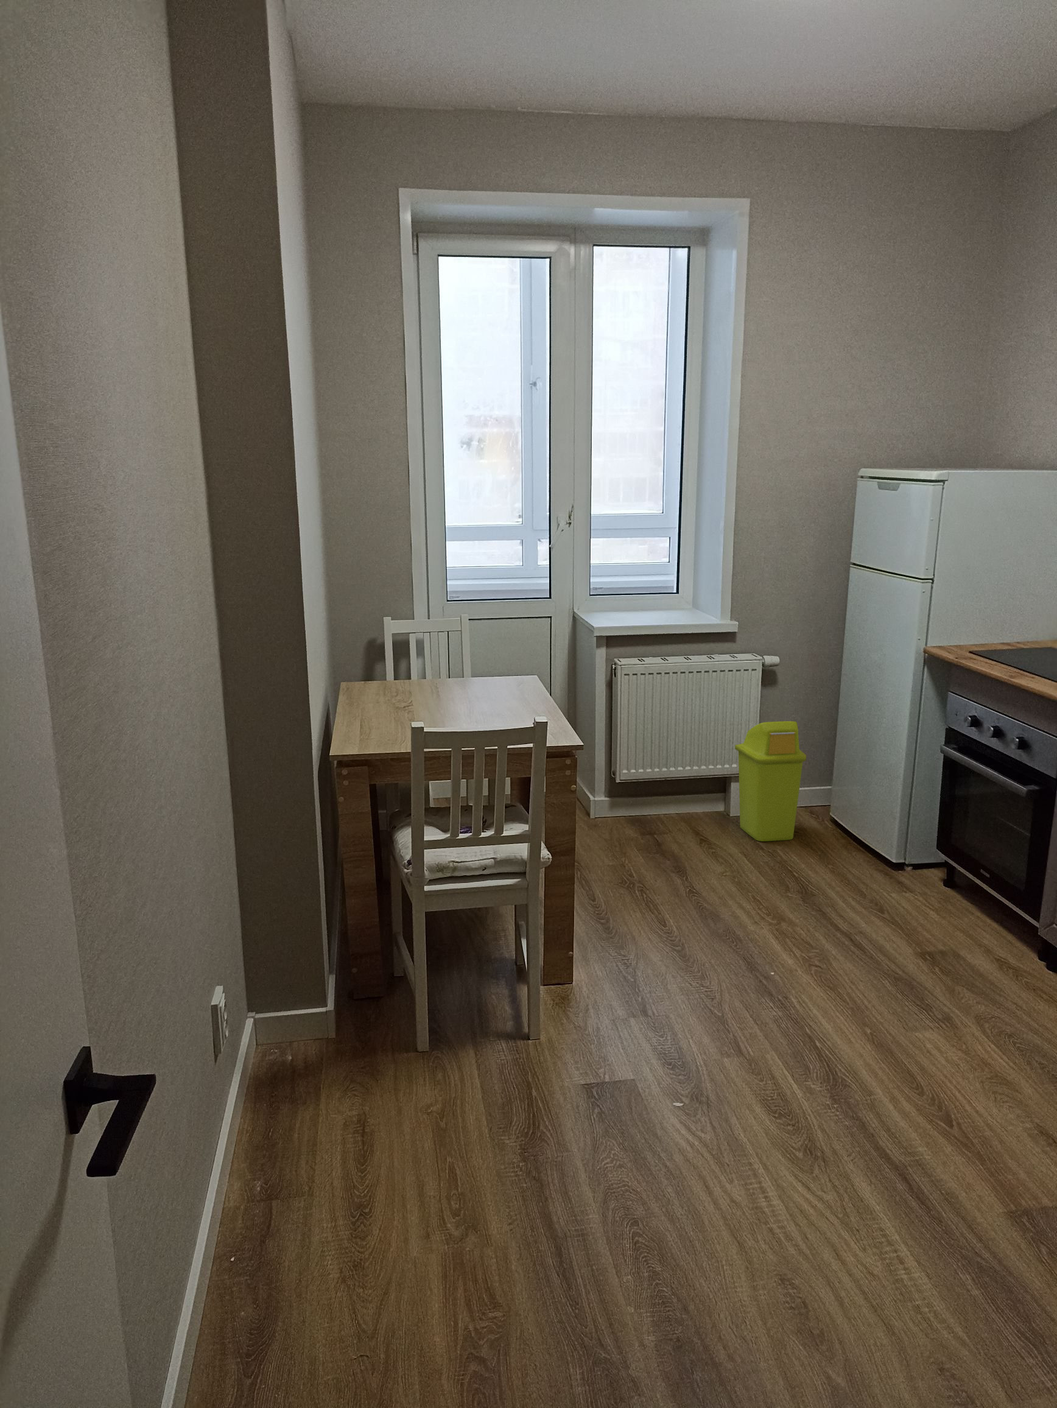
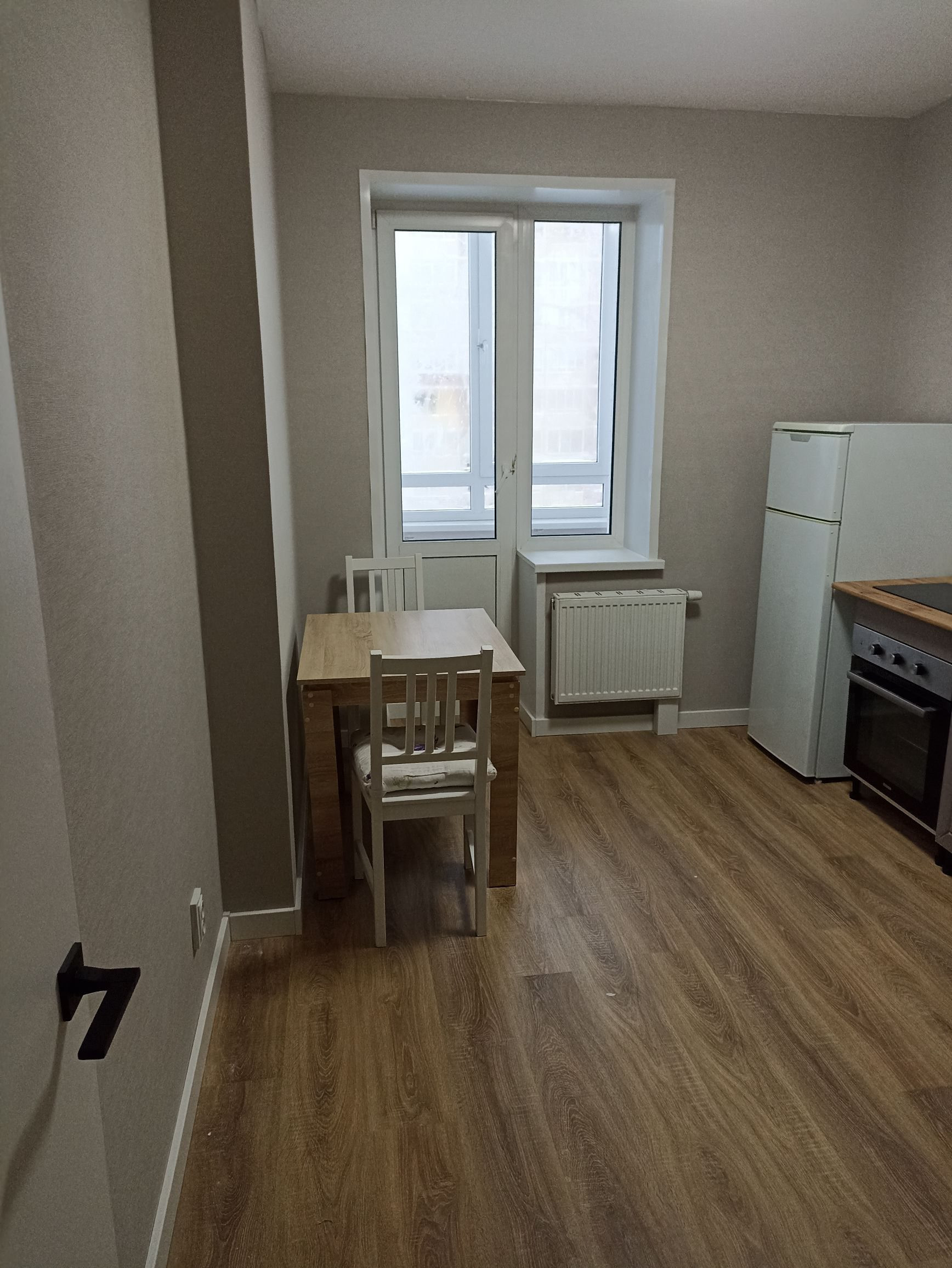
- trash can [734,721,807,842]
